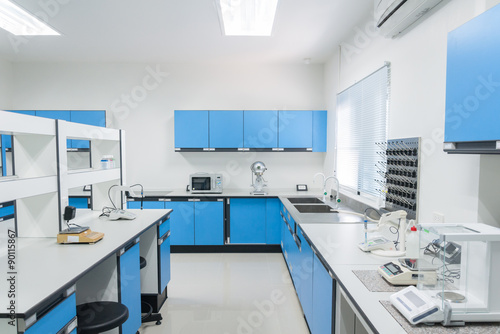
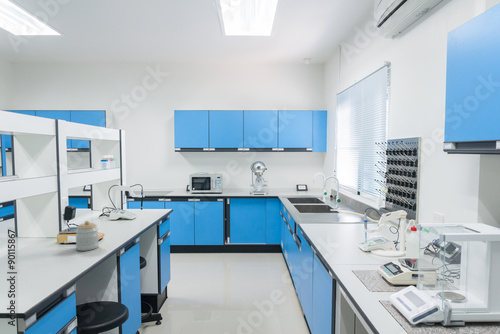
+ jar [75,220,100,252]
